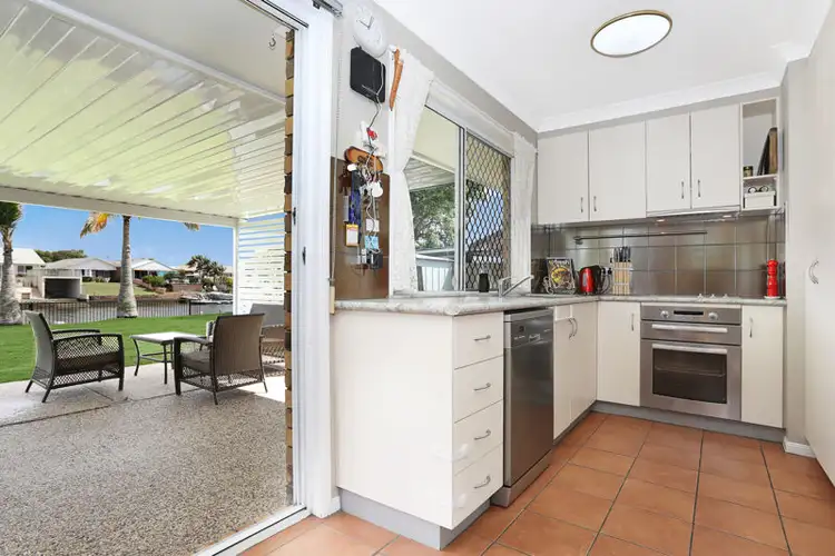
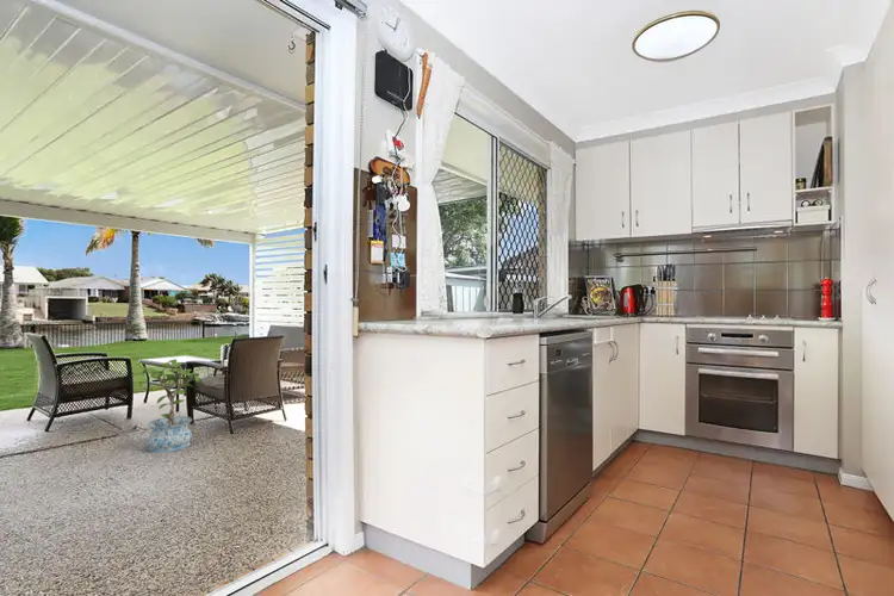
+ potted plant [137,358,203,453]
